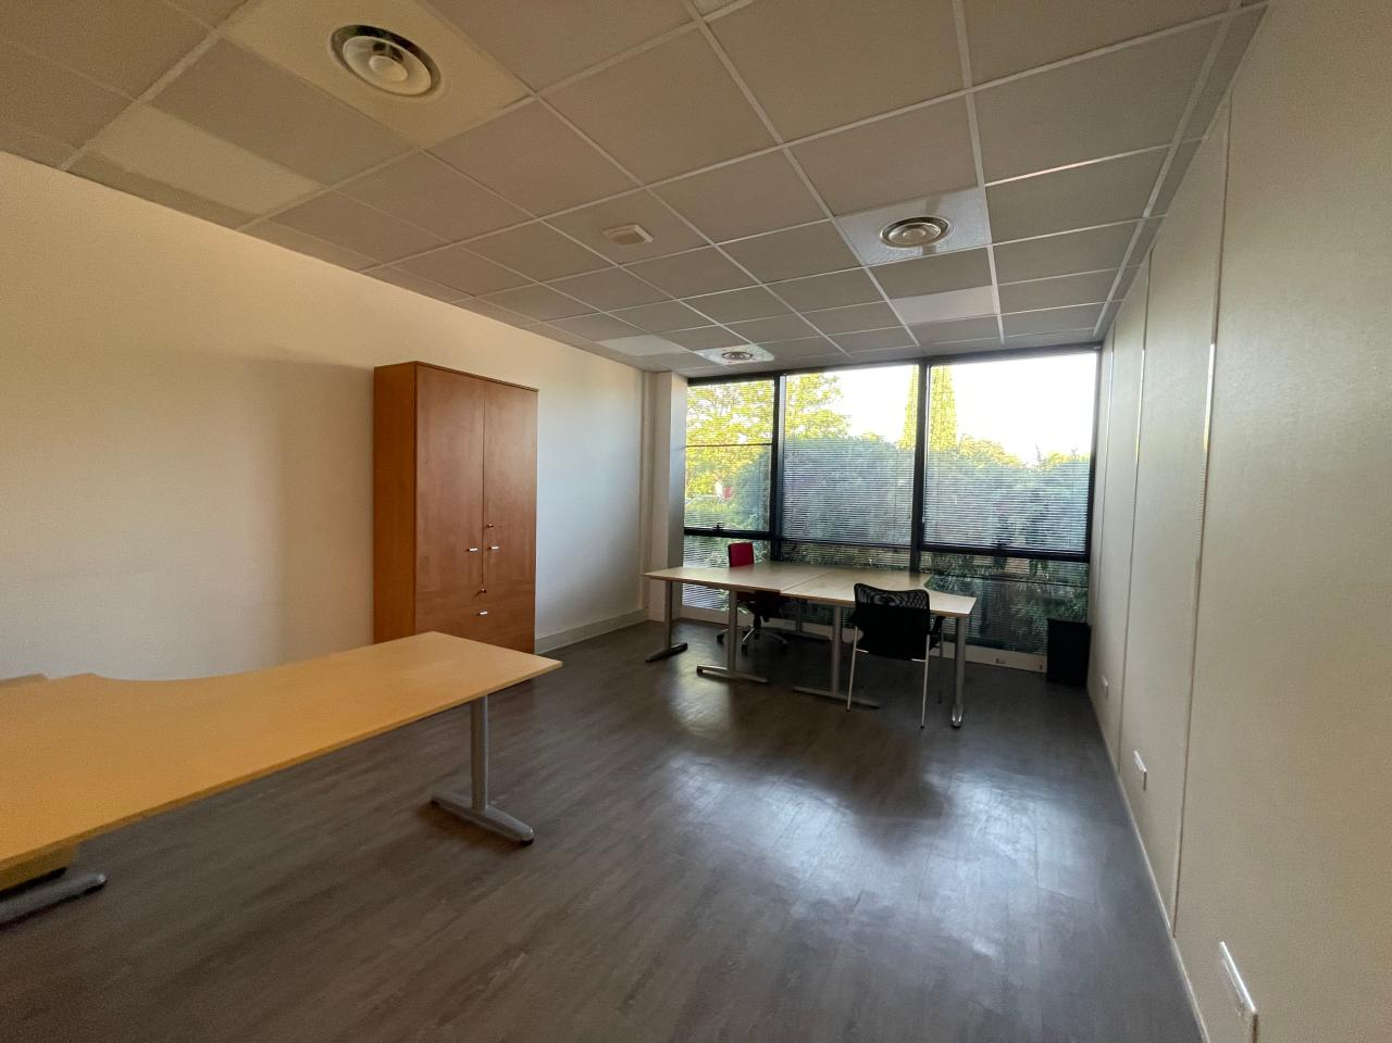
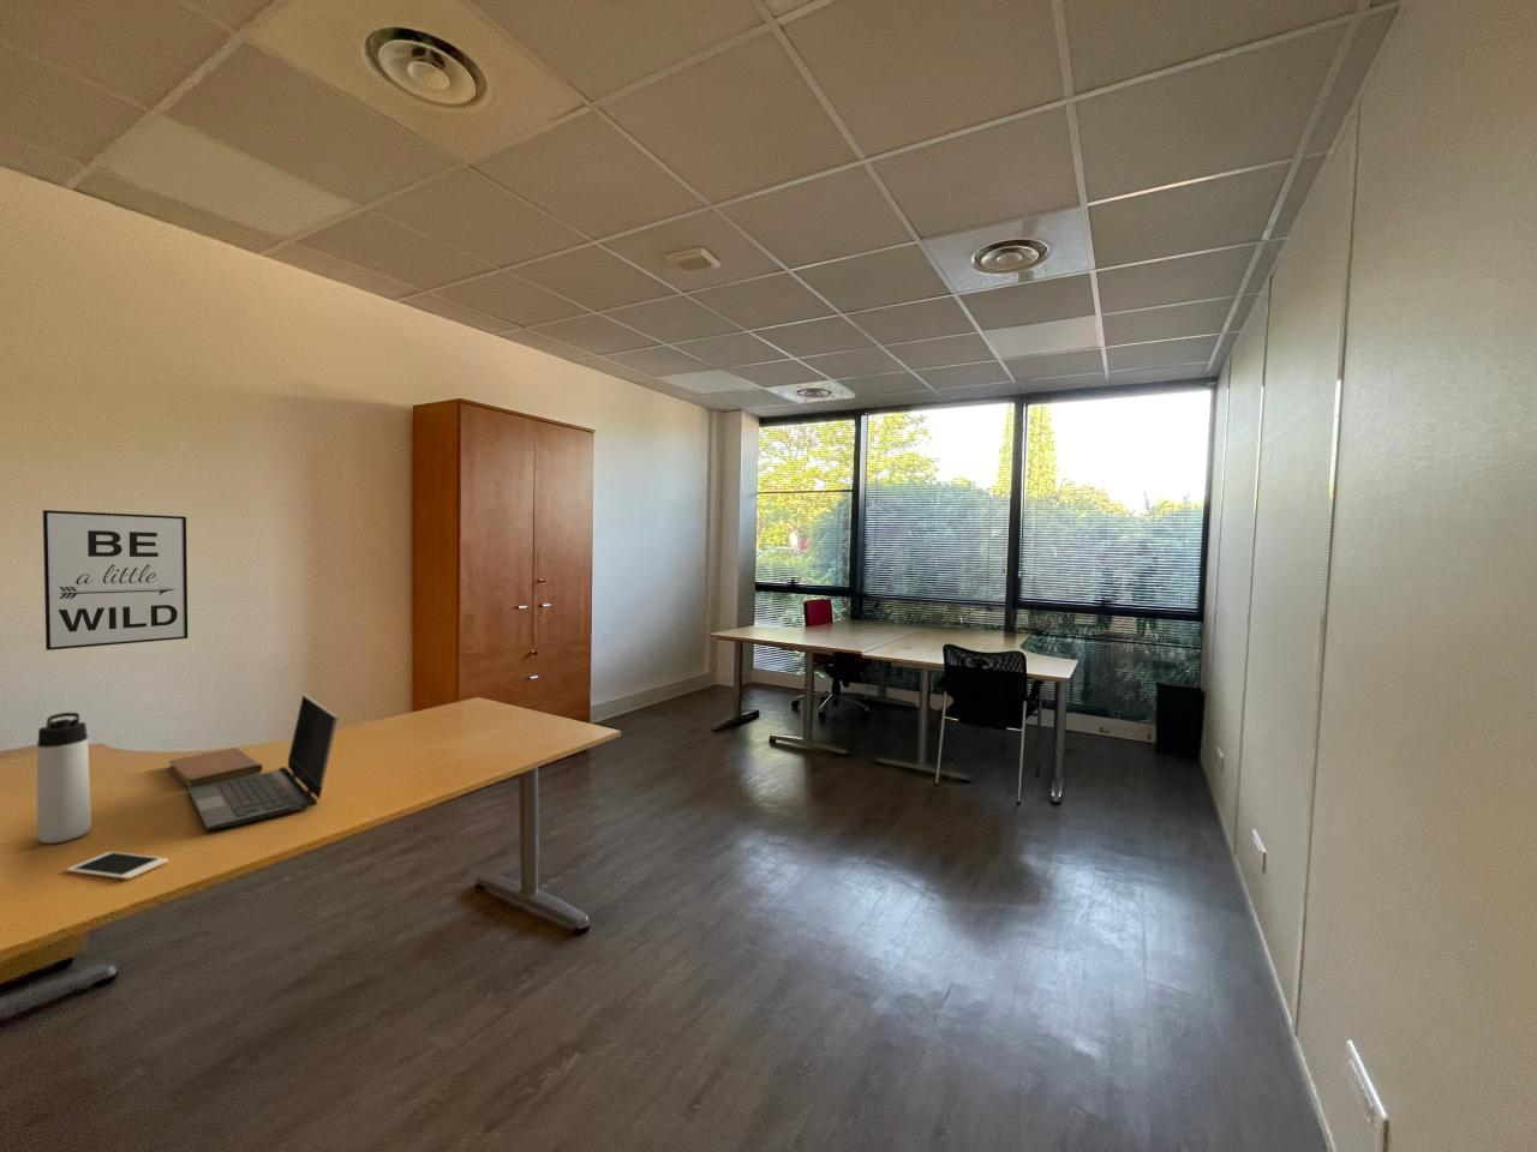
+ laptop computer [186,693,339,830]
+ wall art [42,508,189,651]
+ thermos bottle [36,712,92,845]
+ cell phone [65,851,169,881]
+ notebook [167,747,264,789]
